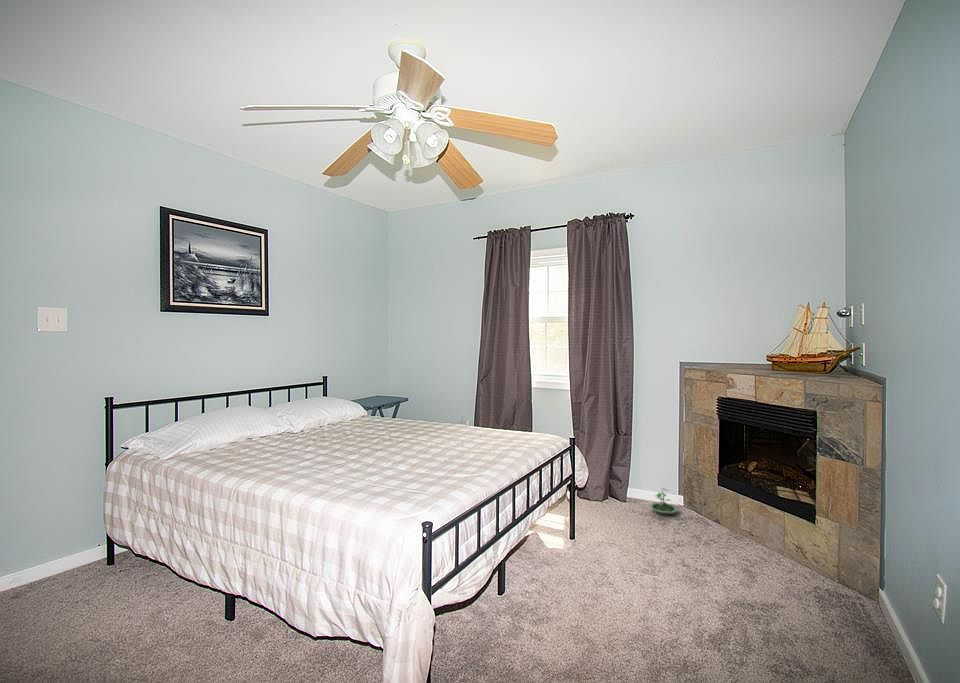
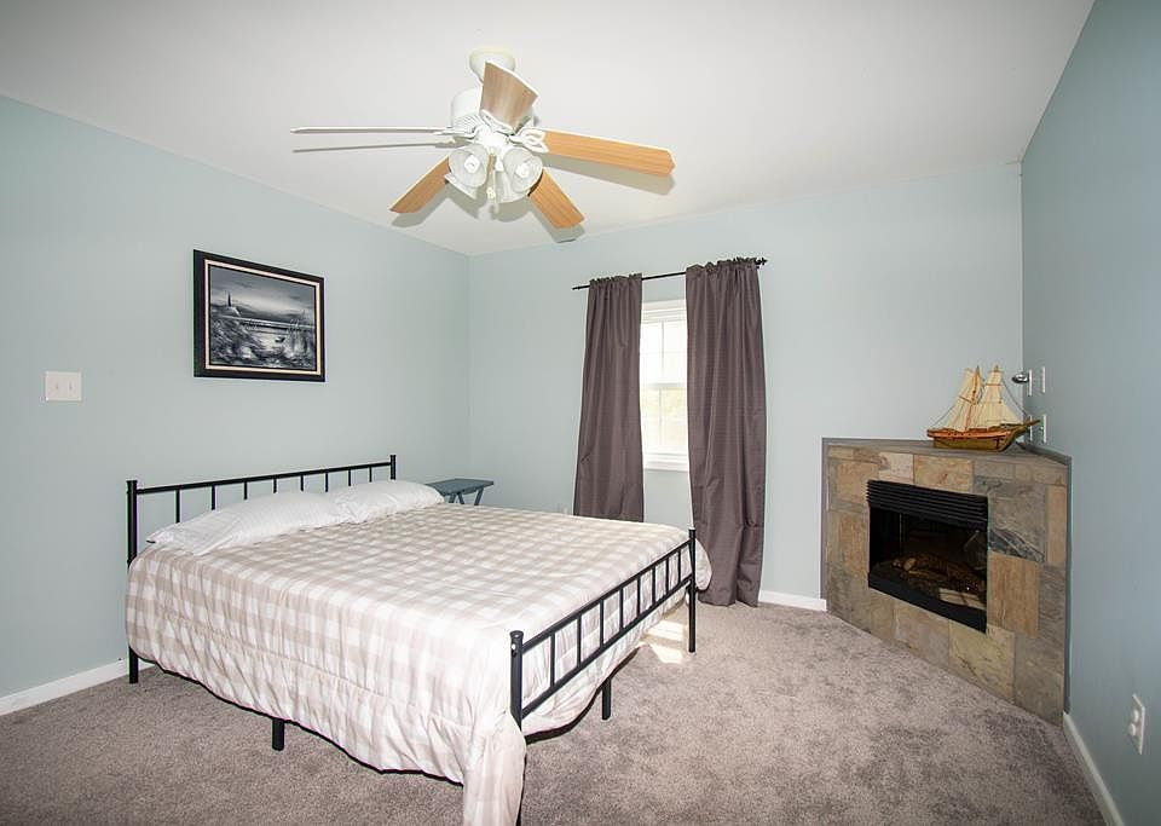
- terrarium [648,488,679,517]
